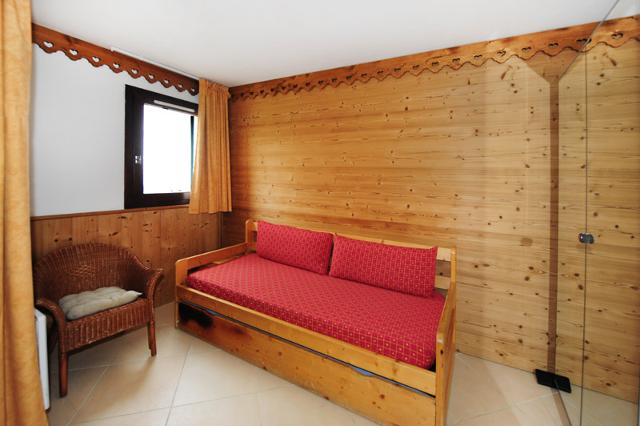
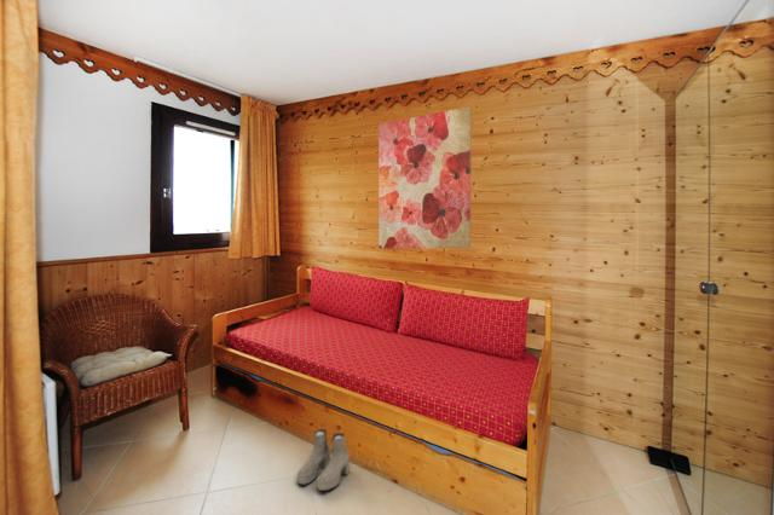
+ boots [295,428,351,492]
+ wall art [377,105,473,250]
